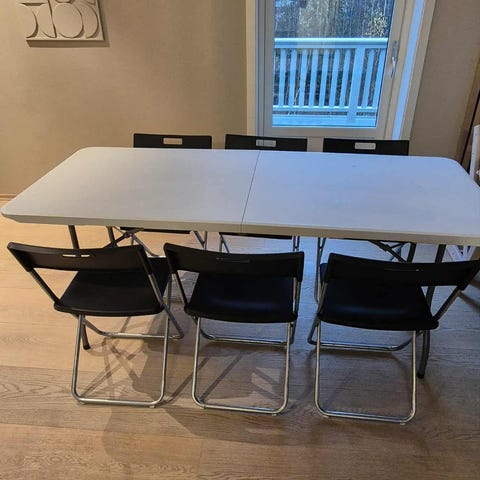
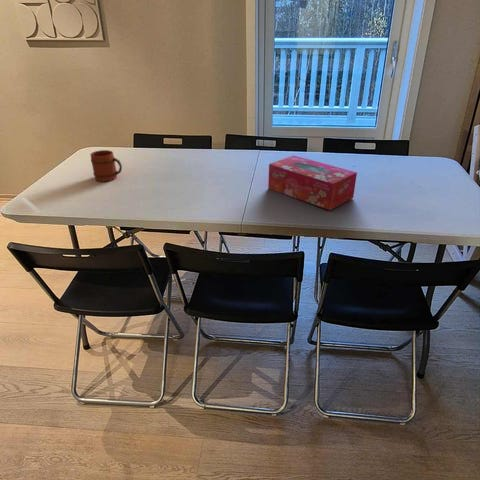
+ mug [89,149,123,183]
+ tissue box [267,154,358,211]
